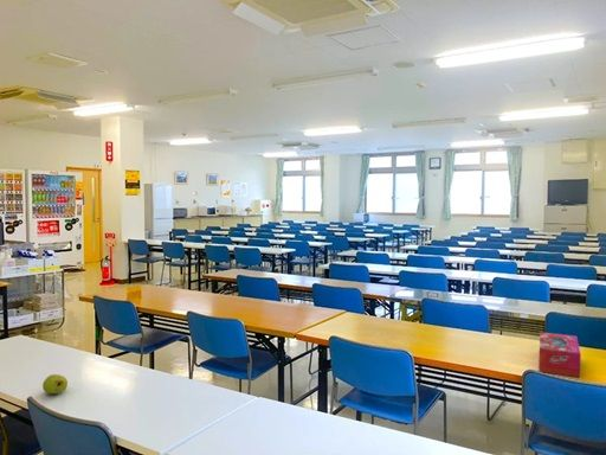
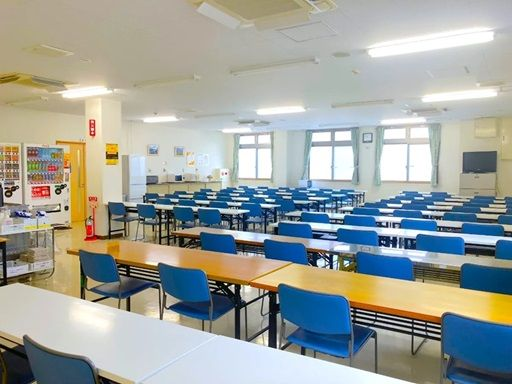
- fruit [41,373,69,396]
- tissue box [537,331,582,378]
